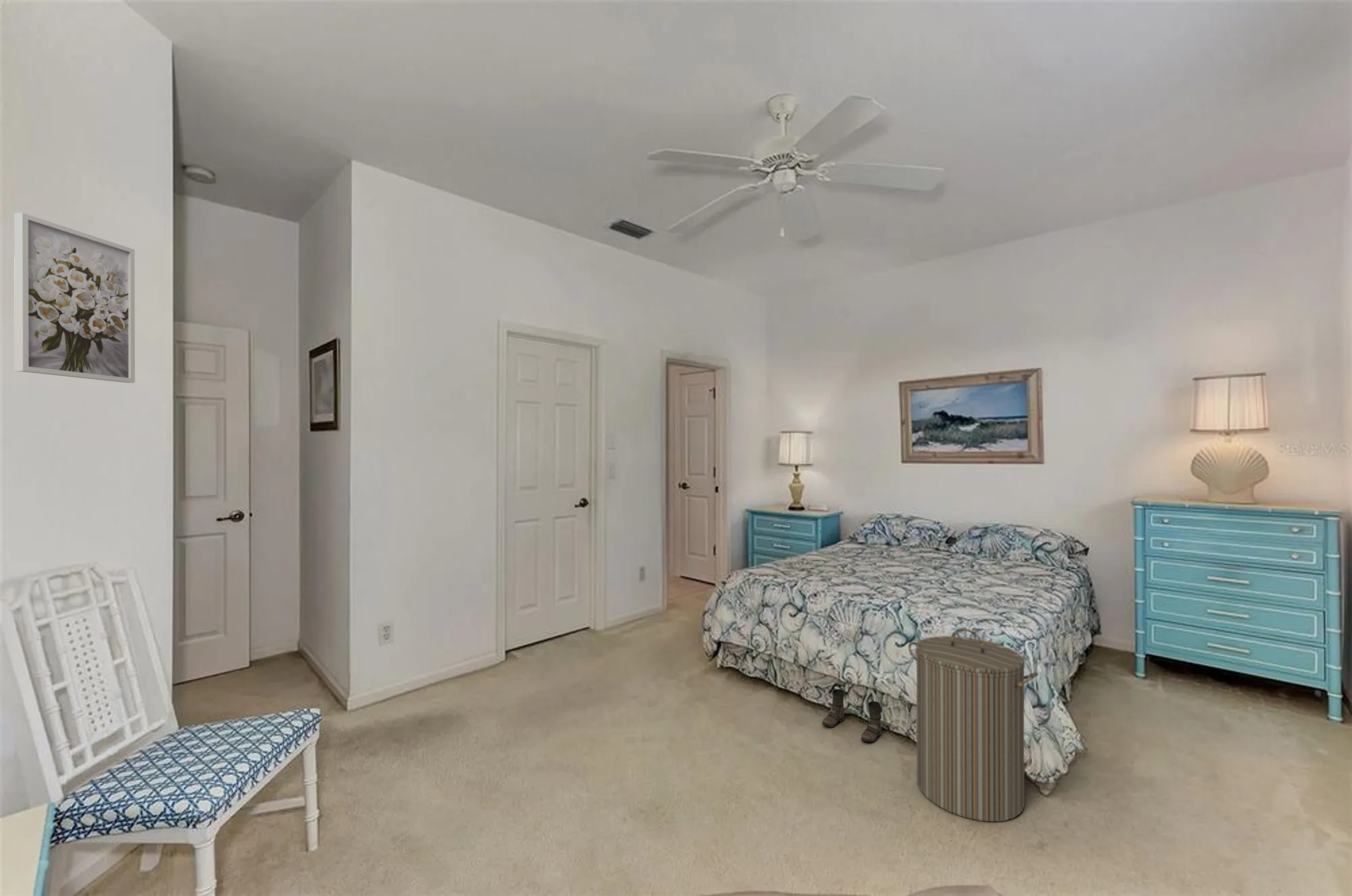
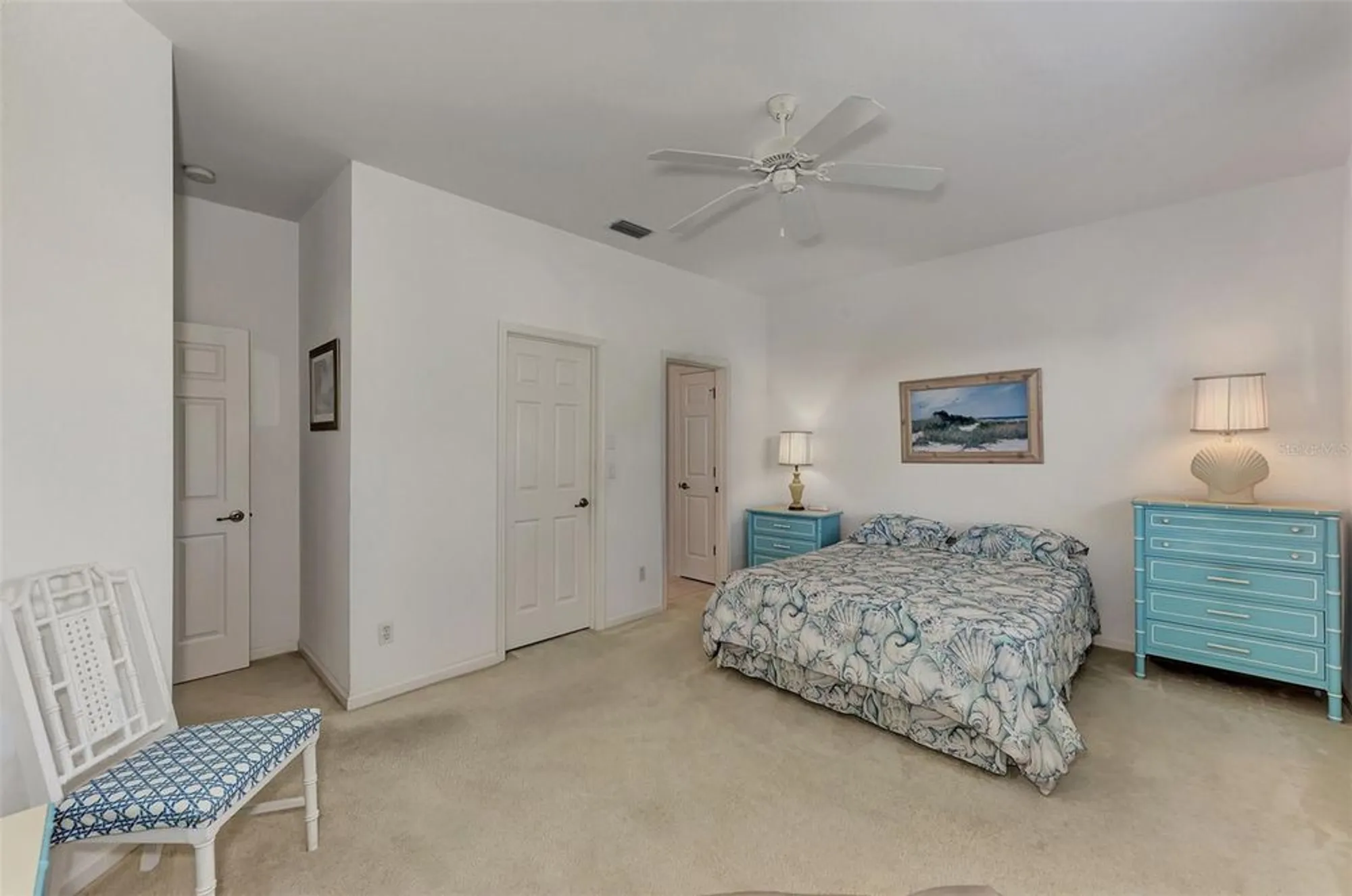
- laundry hamper [907,628,1039,822]
- boots [821,689,883,743]
- wall art [14,212,136,384]
